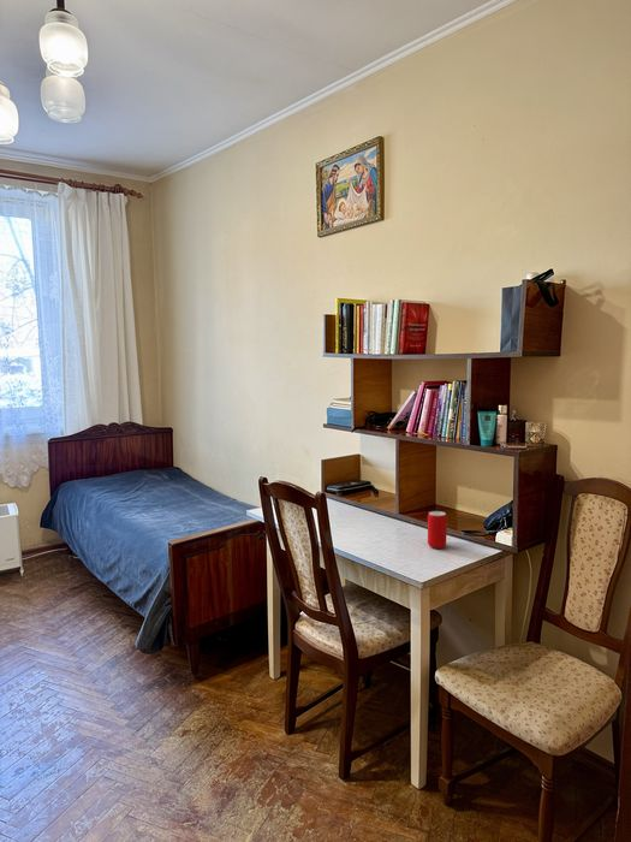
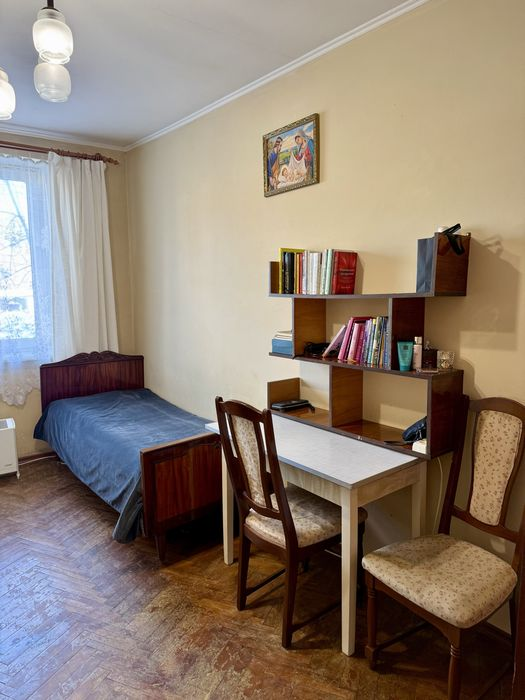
- beverage can [427,510,448,550]
